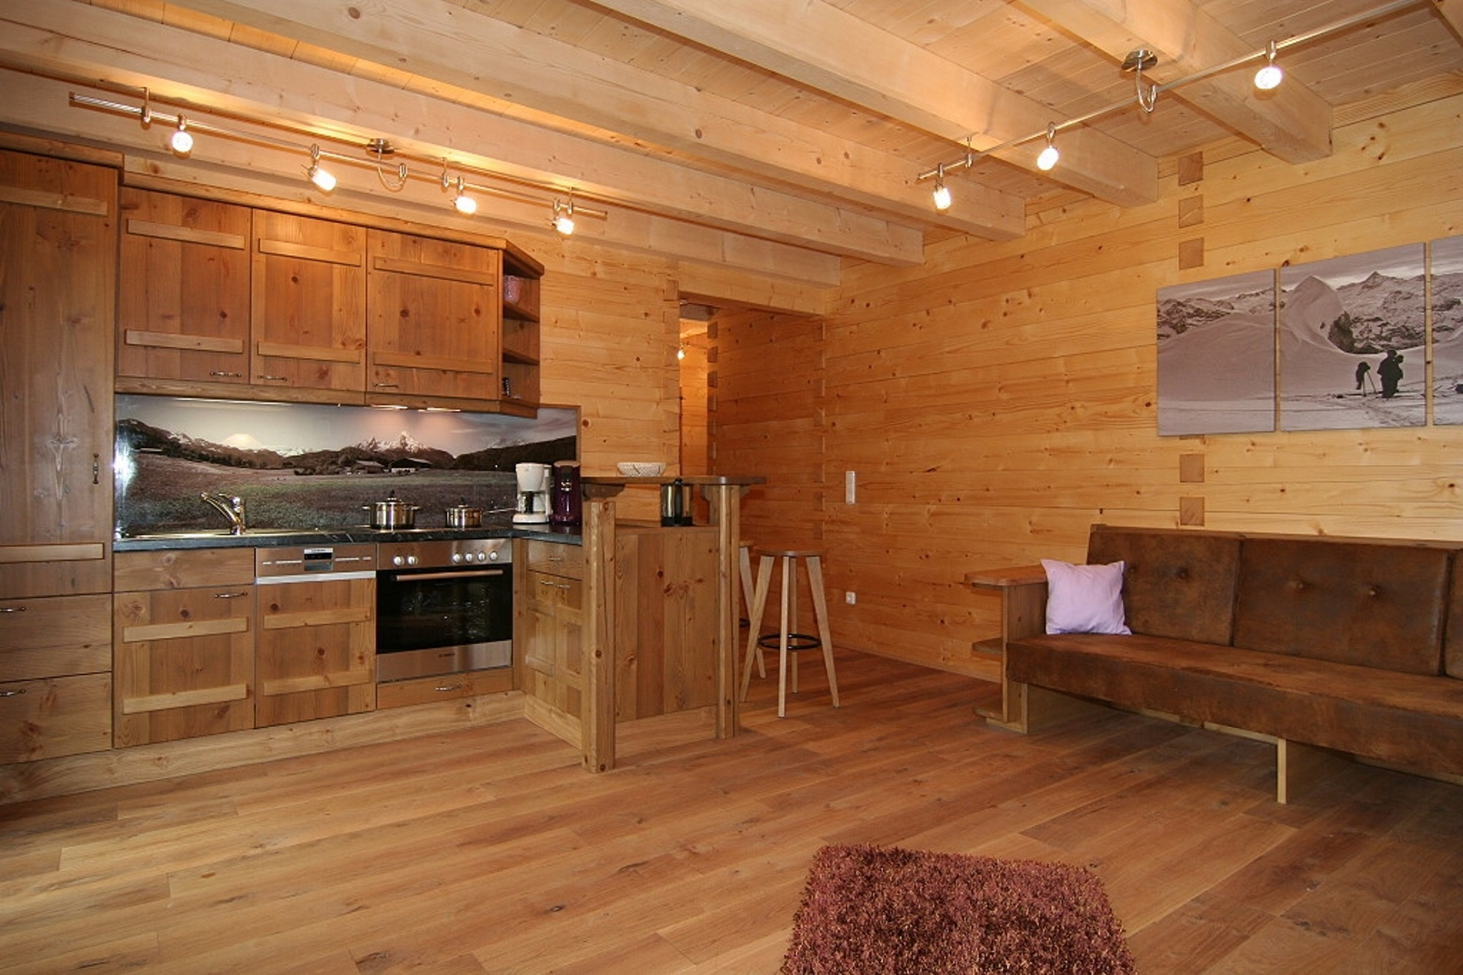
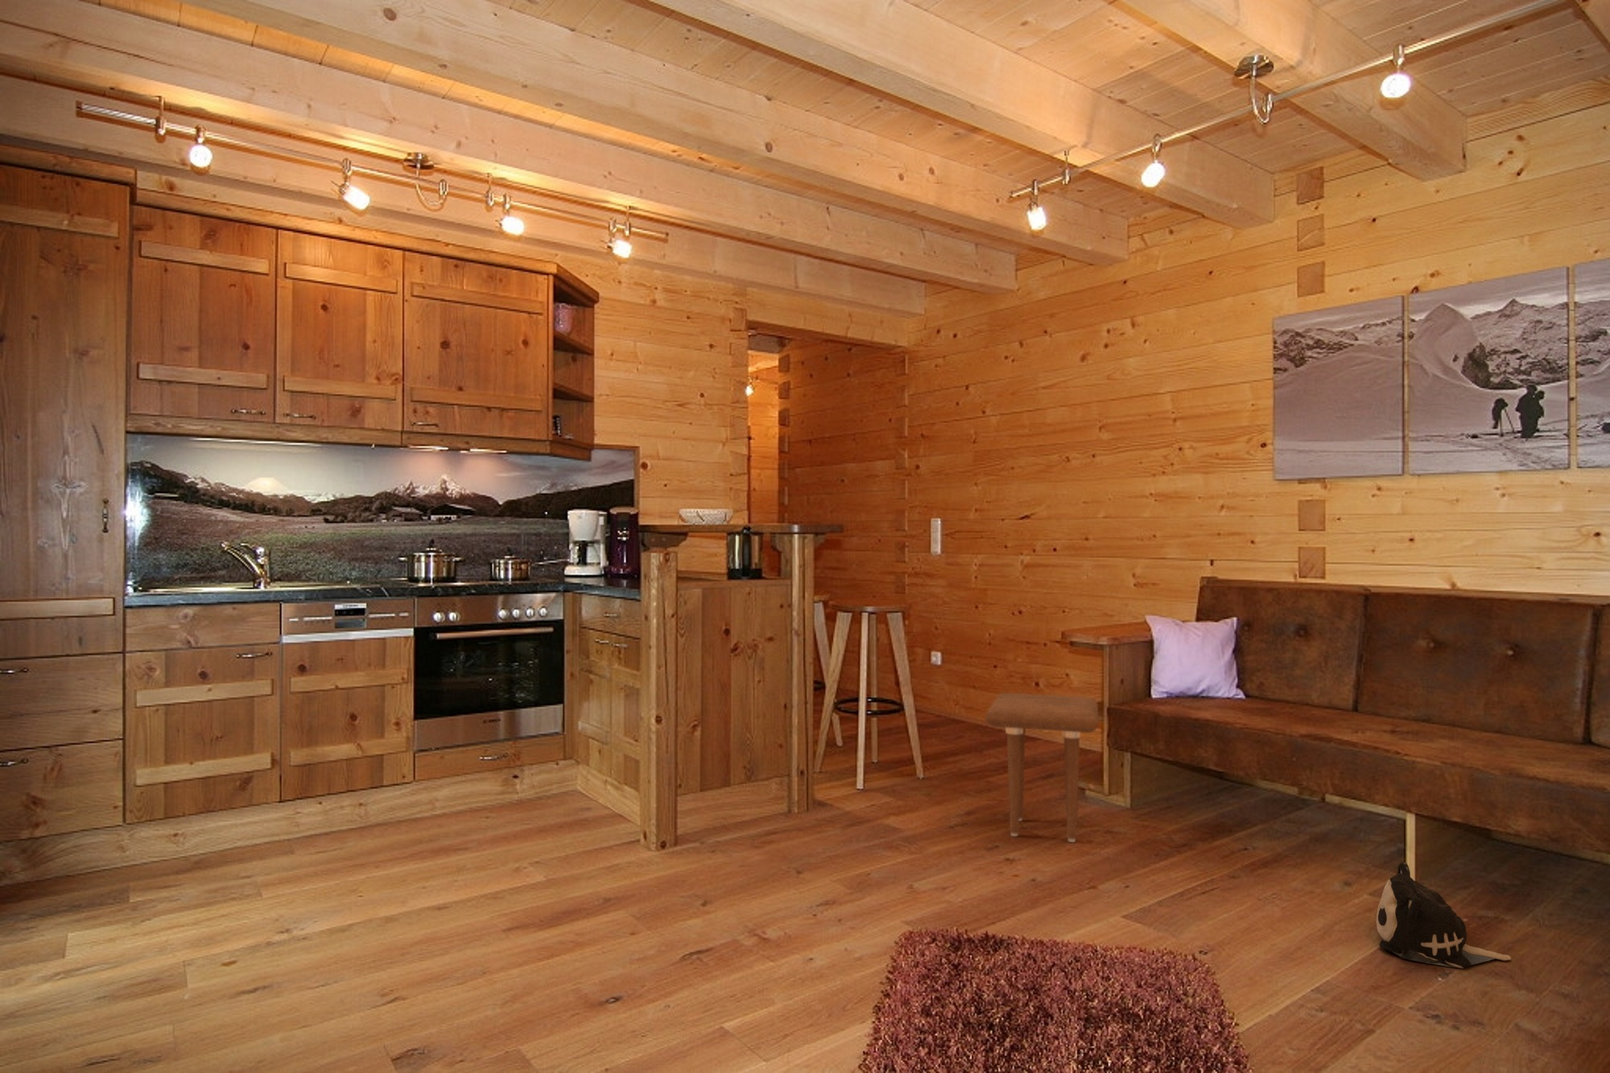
+ side table [983,692,1098,843]
+ plush toy [1375,862,1512,969]
